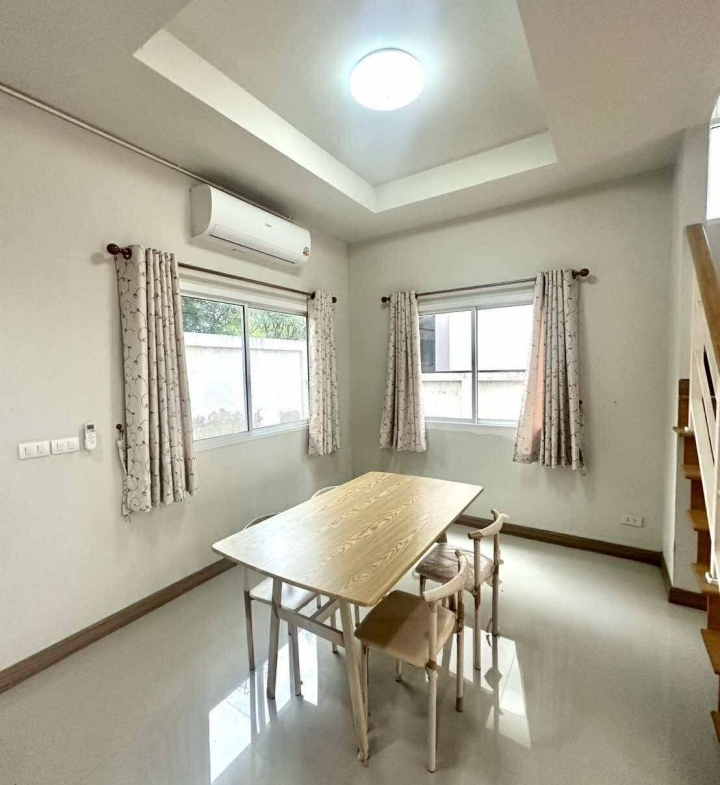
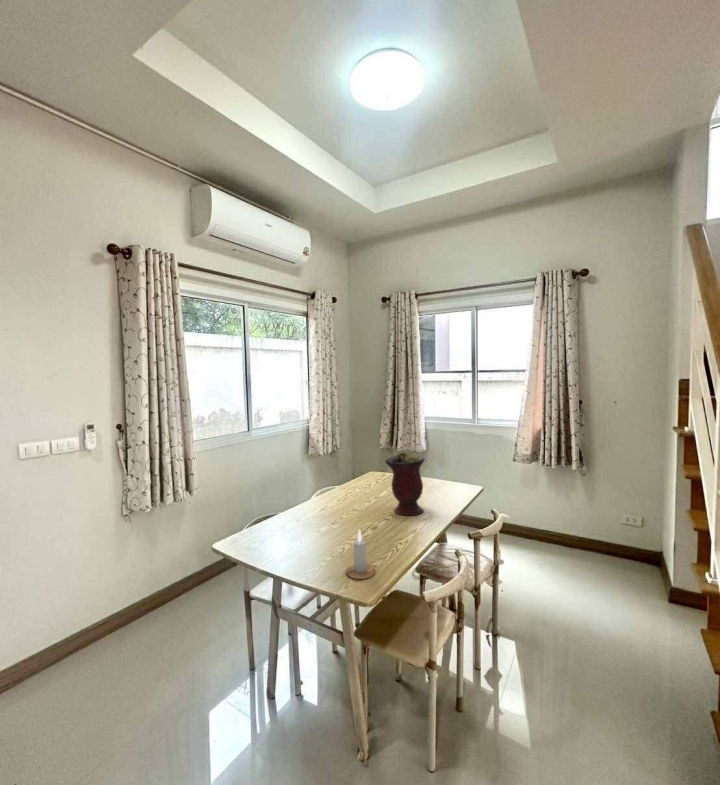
+ candle [345,528,376,580]
+ vase [384,451,426,517]
